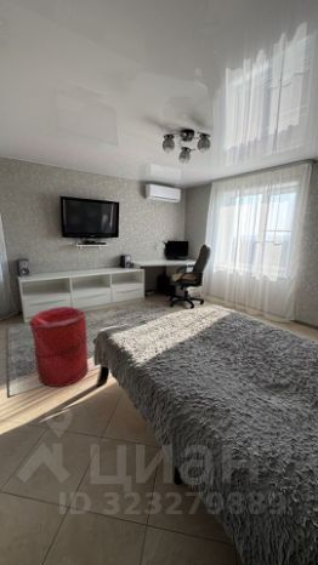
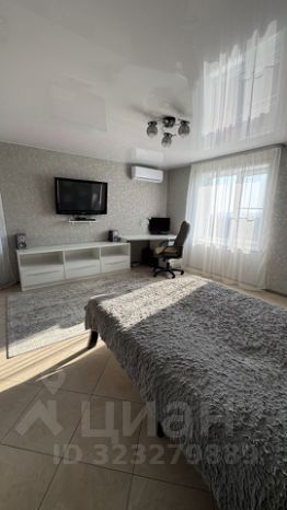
- laundry hamper [28,306,90,388]
